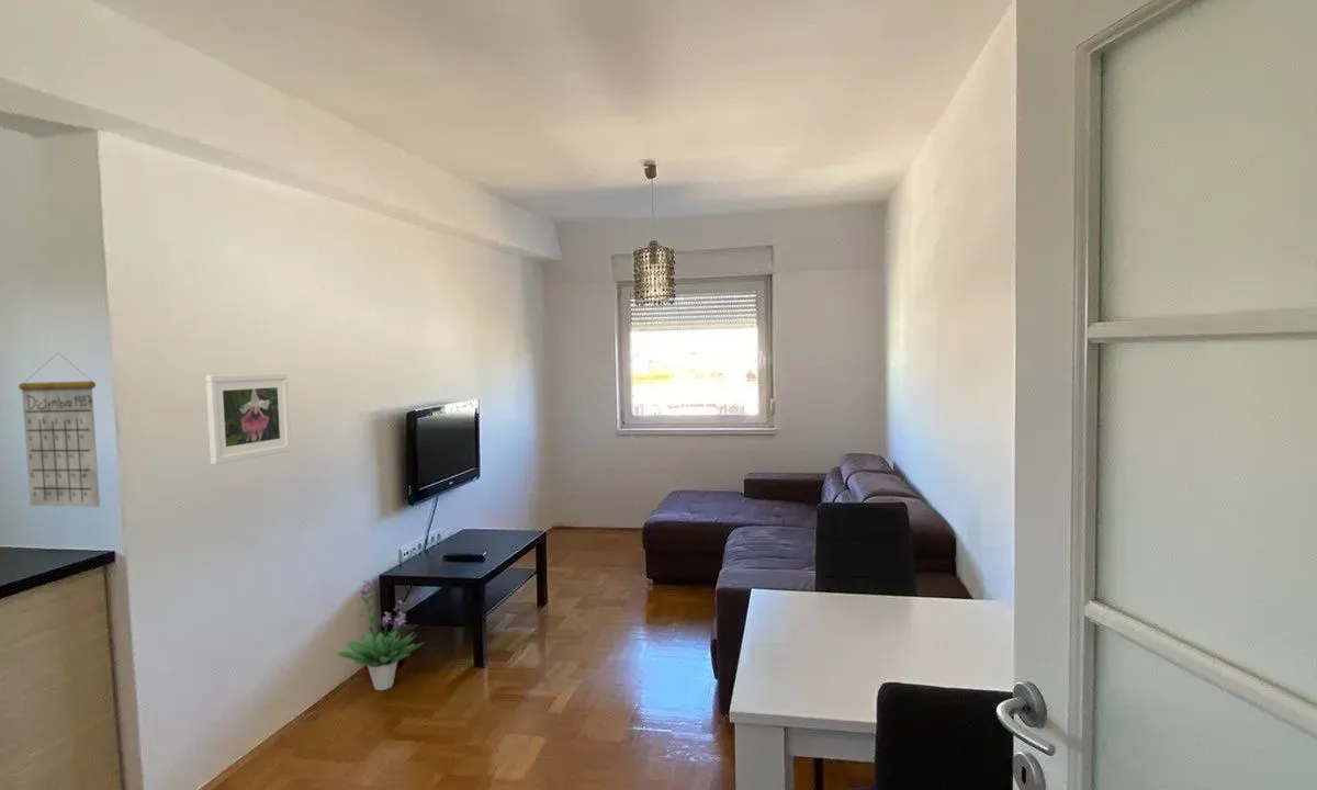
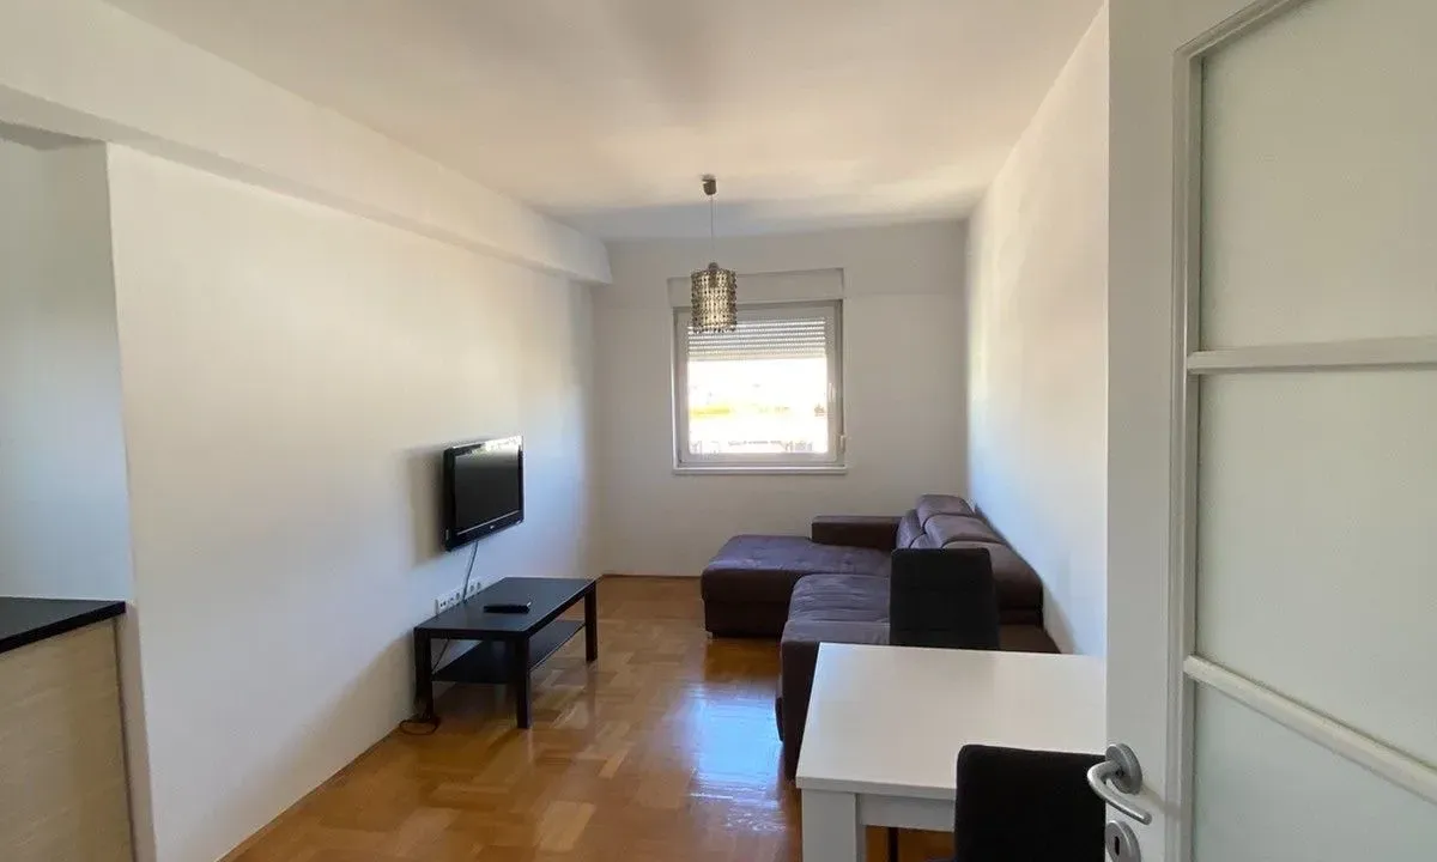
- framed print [204,372,293,465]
- calendar [18,352,101,508]
- potted plant [336,579,426,691]
